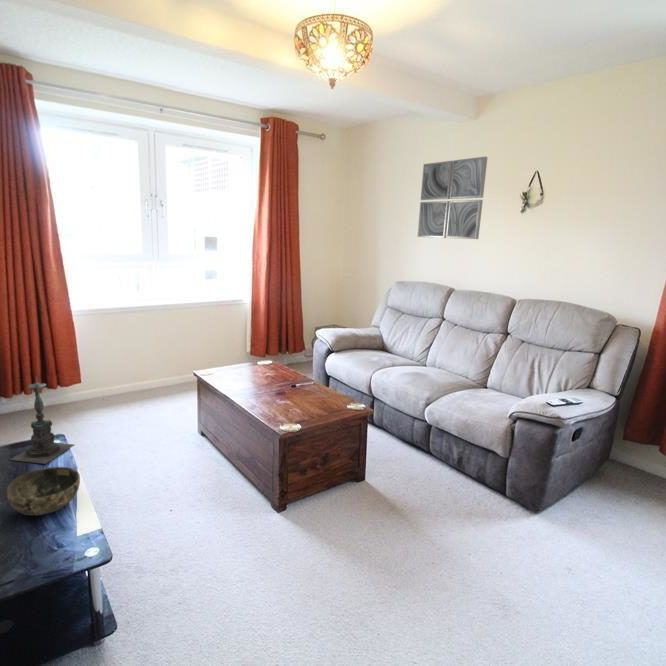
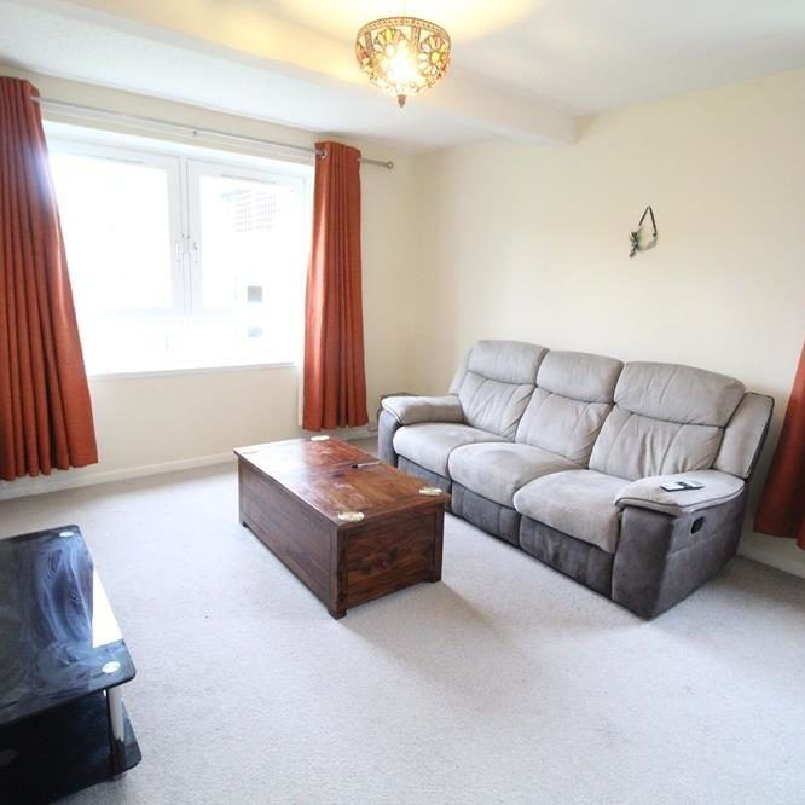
- bowl [6,466,81,516]
- candle holder [8,377,75,465]
- wall art [416,156,489,240]
